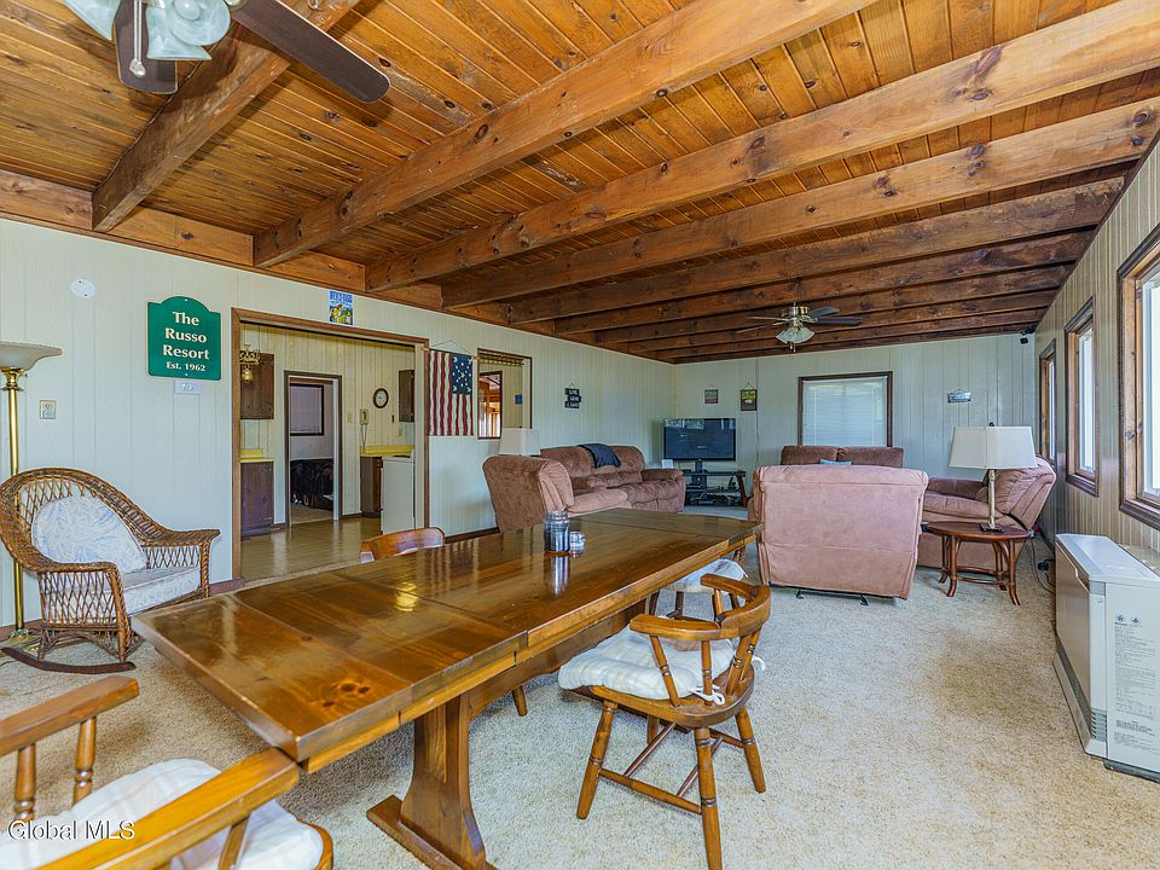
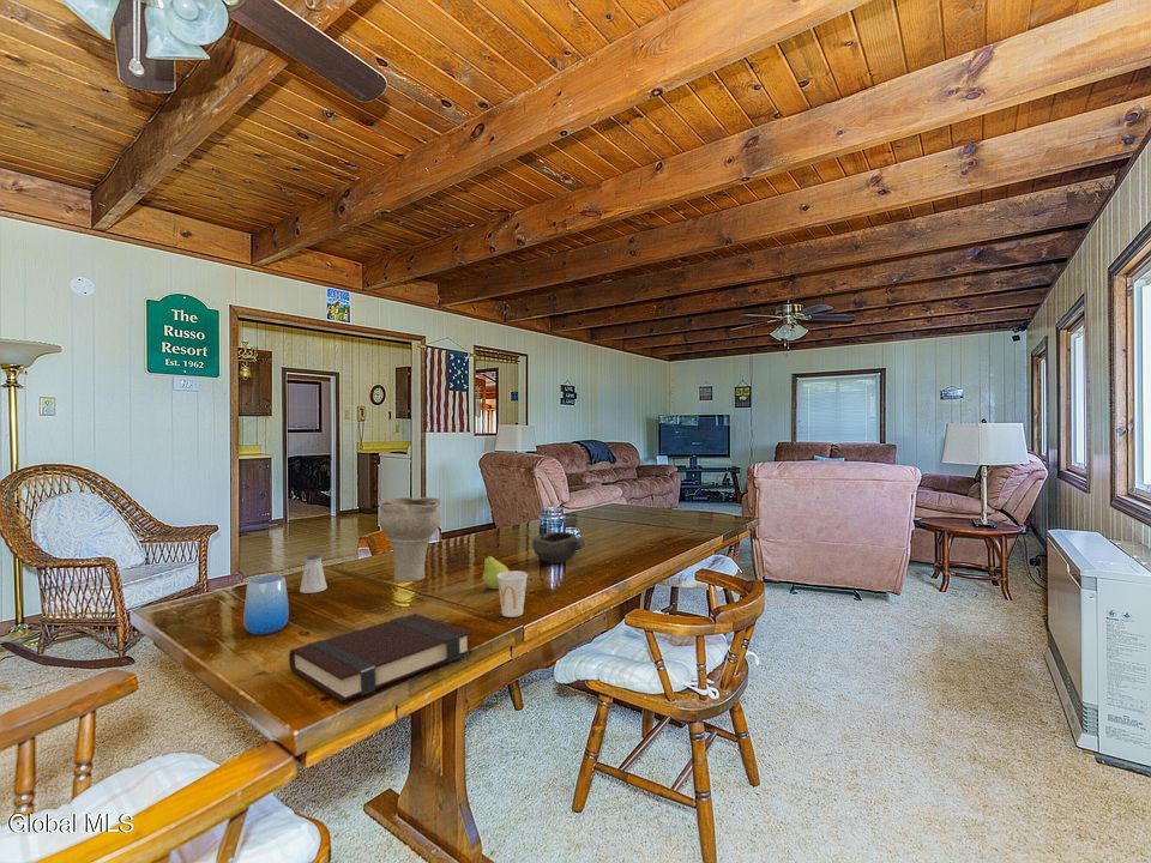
+ fruit [481,553,510,590]
+ cup [242,574,290,636]
+ saltshaker [299,554,329,595]
+ cup [496,569,529,618]
+ bowl [531,531,586,565]
+ book [288,612,474,702]
+ vase [378,496,442,583]
